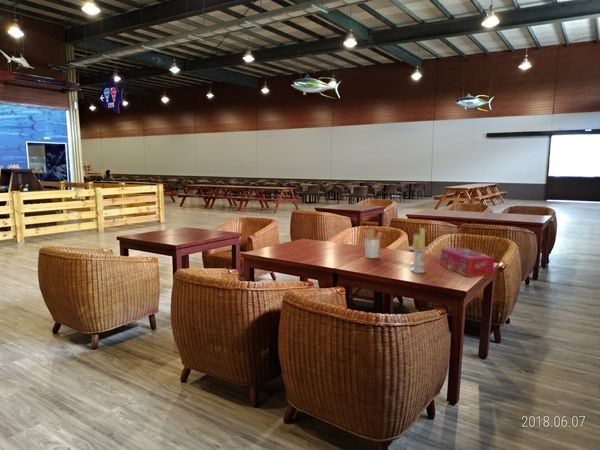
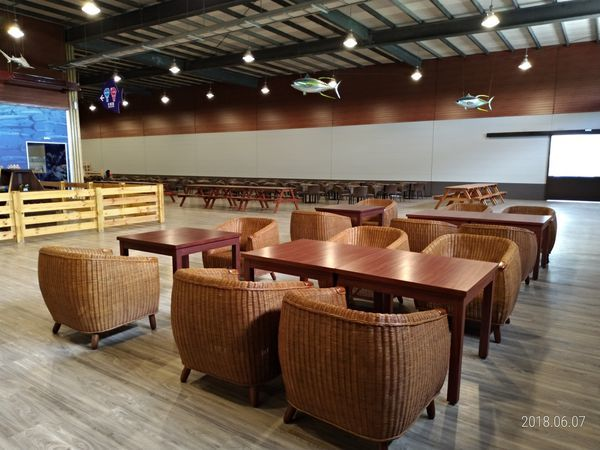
- tissue box [439,247,495,278]
- candle [406,227,431,274]
- utensil holder [362,228,383,259]
